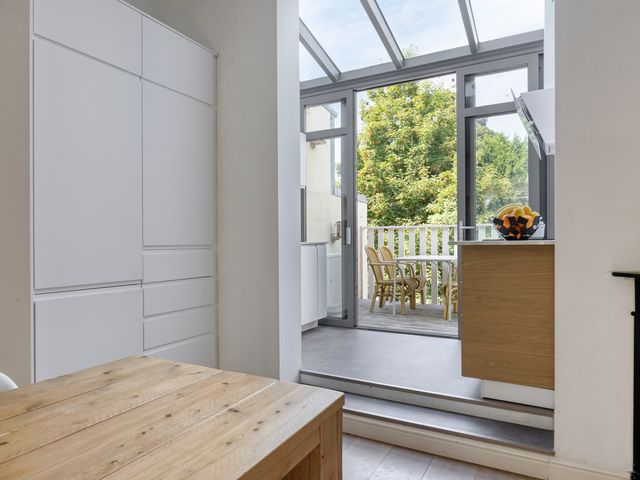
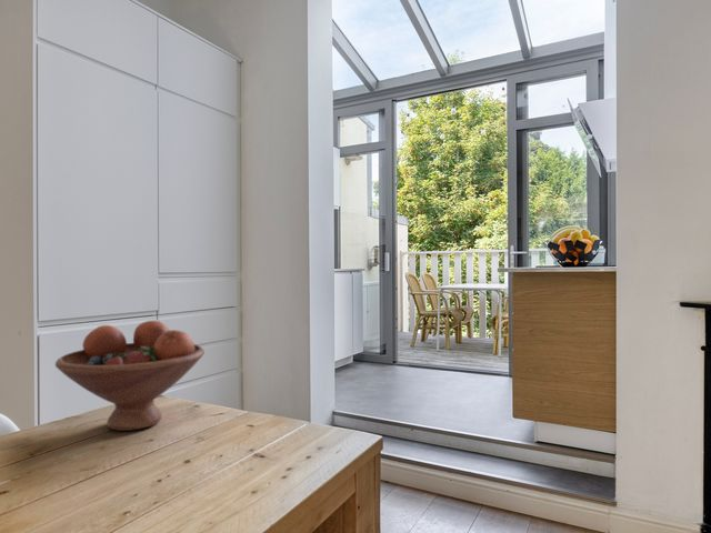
+ fruit bowl [54,320,206,432]
